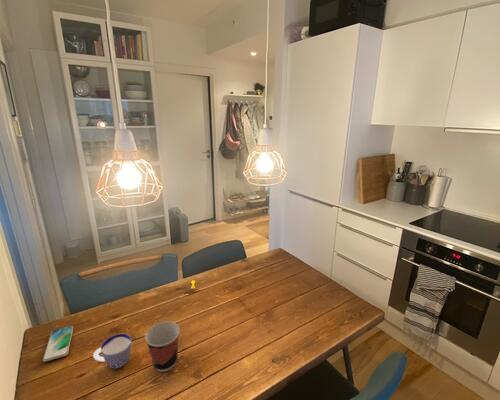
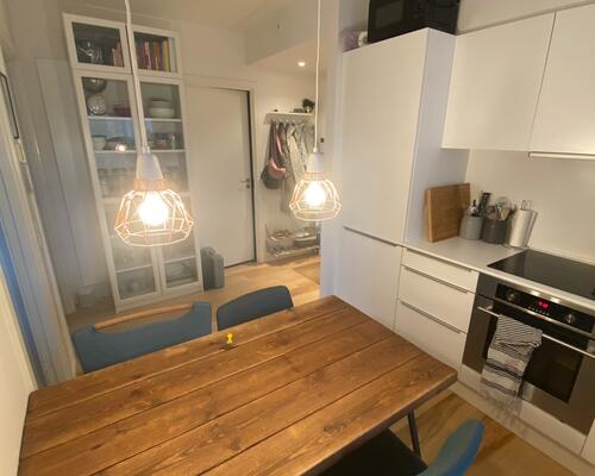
- cup [144,321,181,373]
- smartphone [42,325,74,363]
- cup [92,333,132,370]
